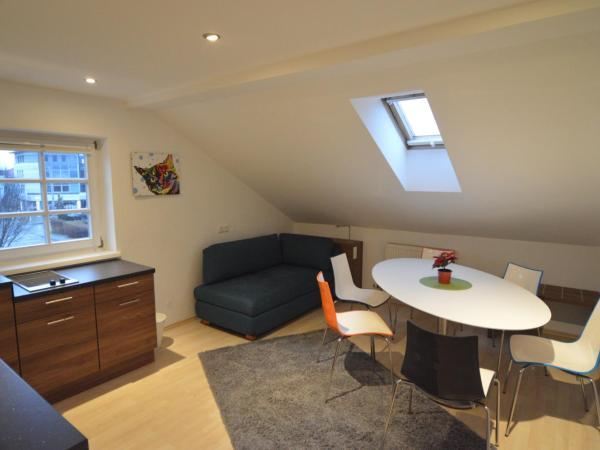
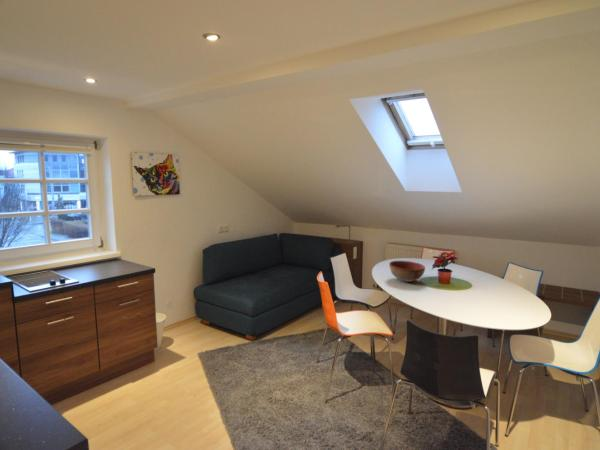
+ bowl [388,260,426,283]
